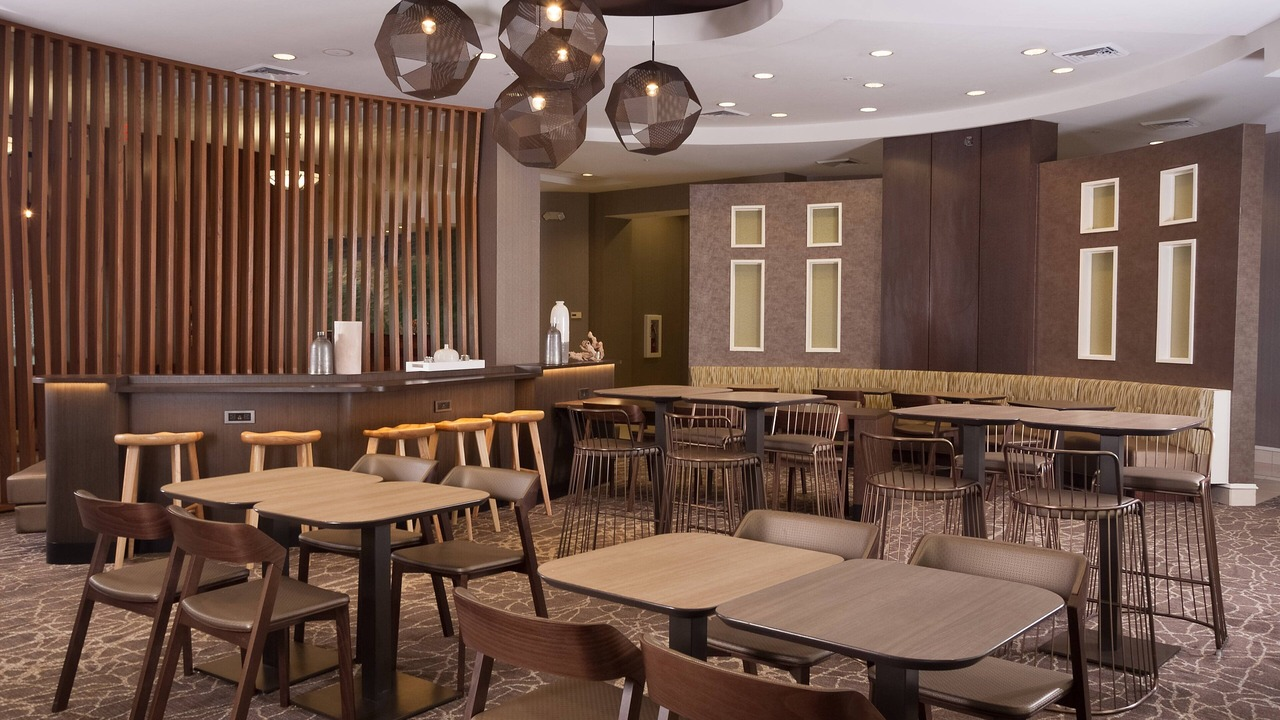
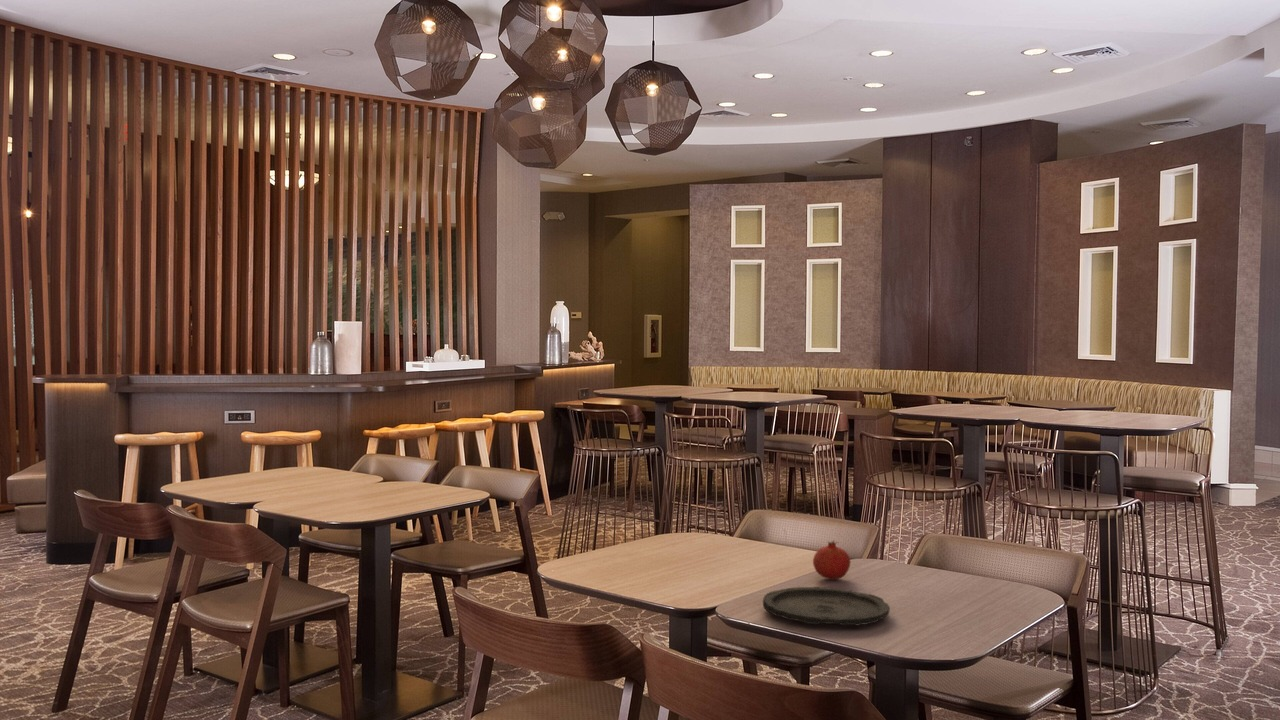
+ plate [762,586,891,627]
+ fruit [812,539,851,581]
